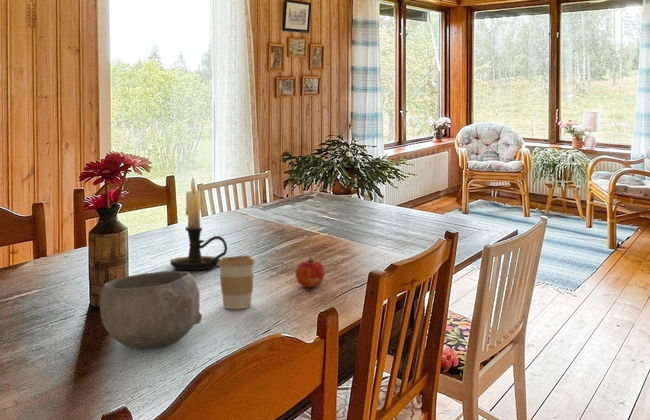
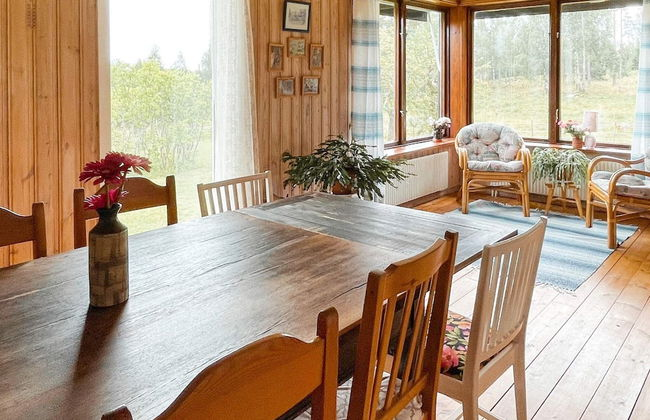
- coffee cup [217,254,256,310]
- candle holder [169,176,228,271]
- apple [294,256,326,288]
- bowl [99,270,203,351]
